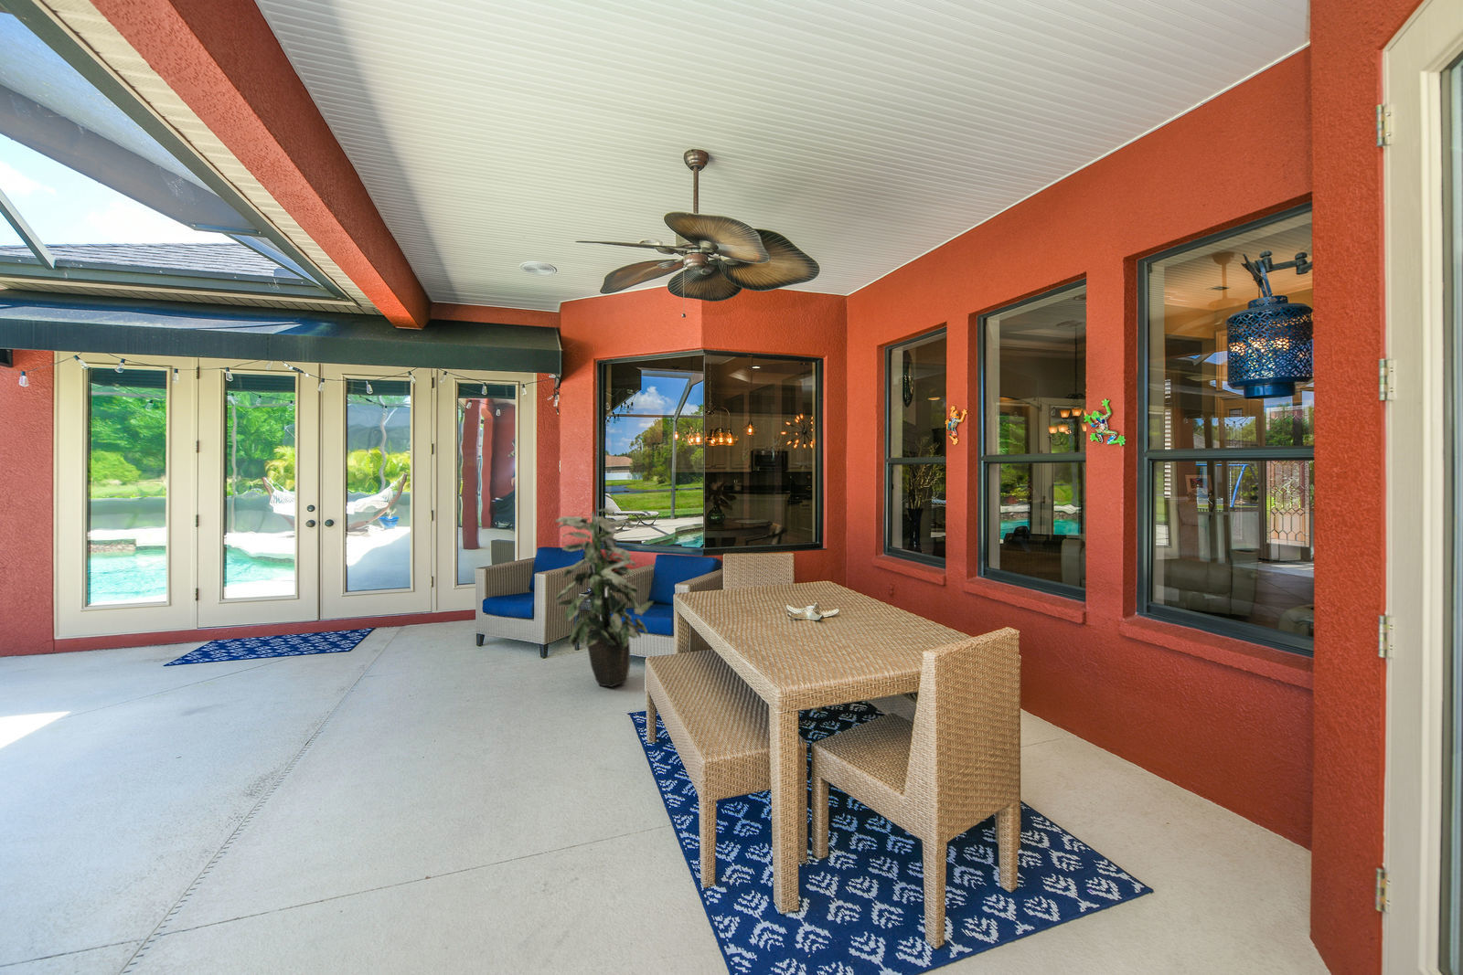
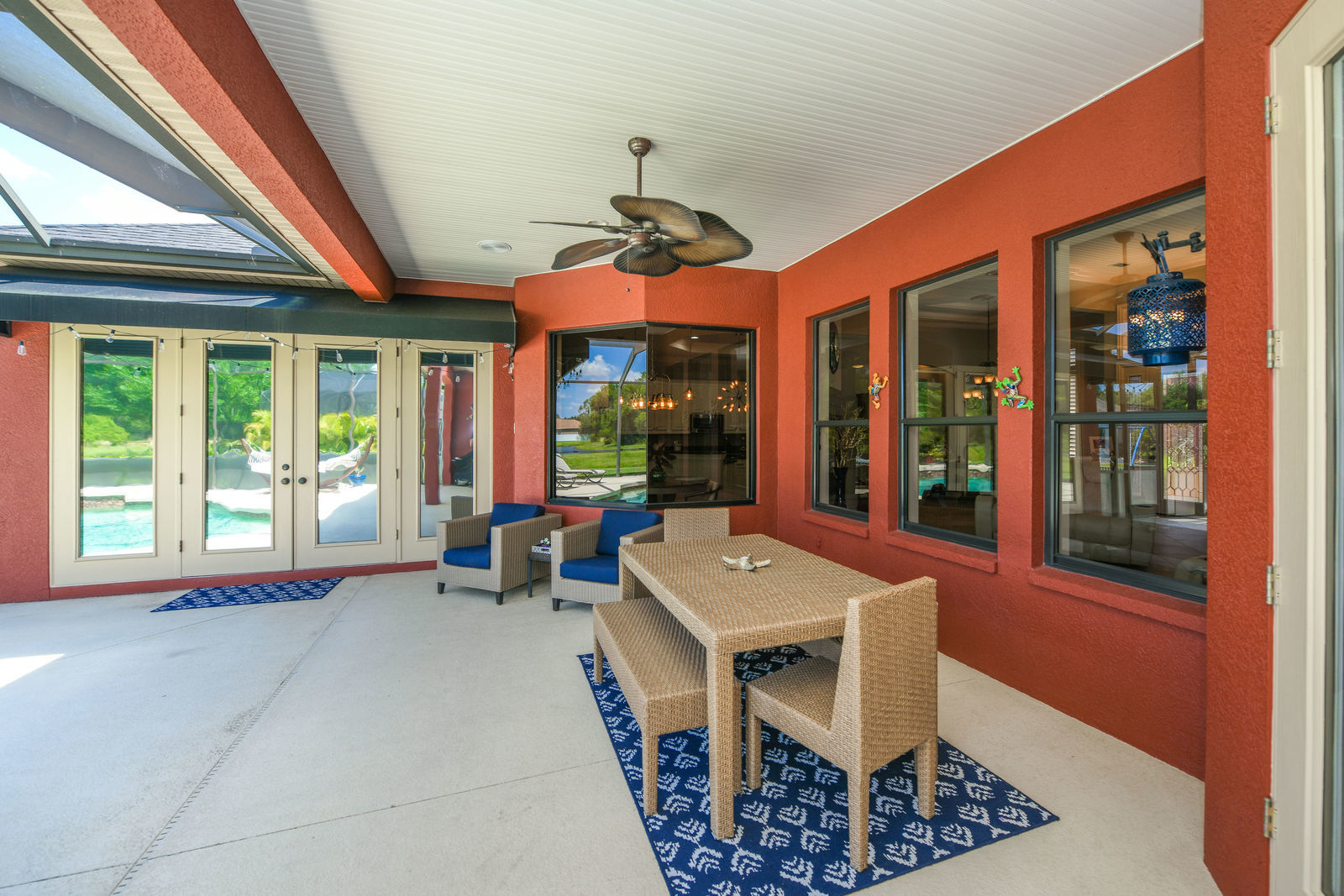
- indoor plant [554,507,654,688]
